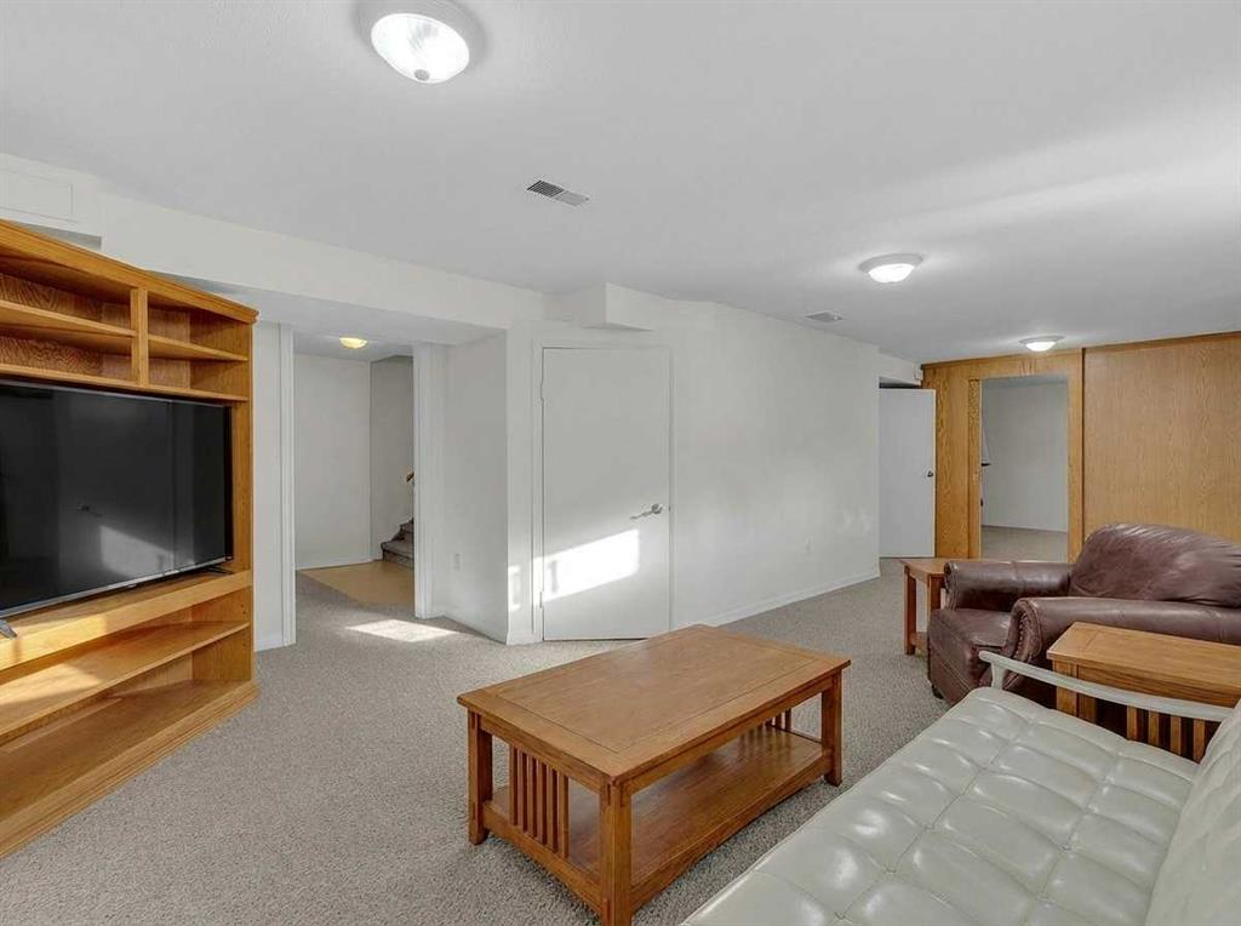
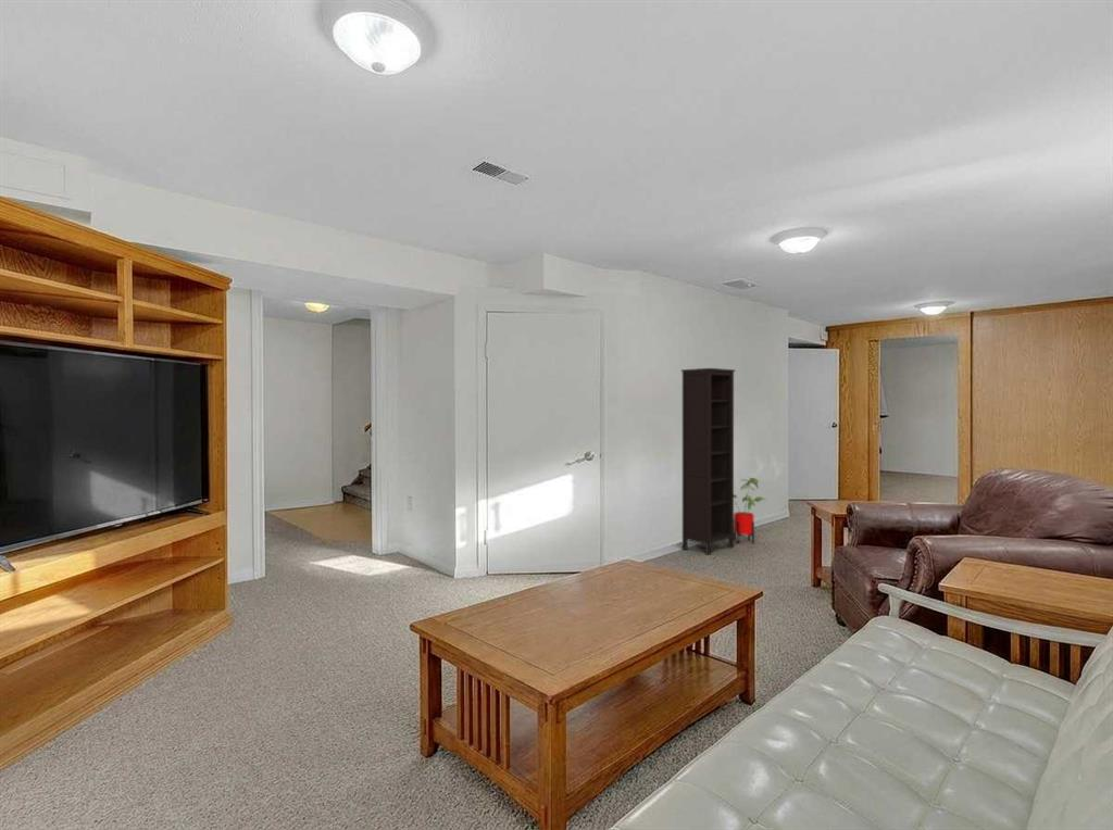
+ house plant [734,477,766,544]
+ bookcase [680,367,736,556]
